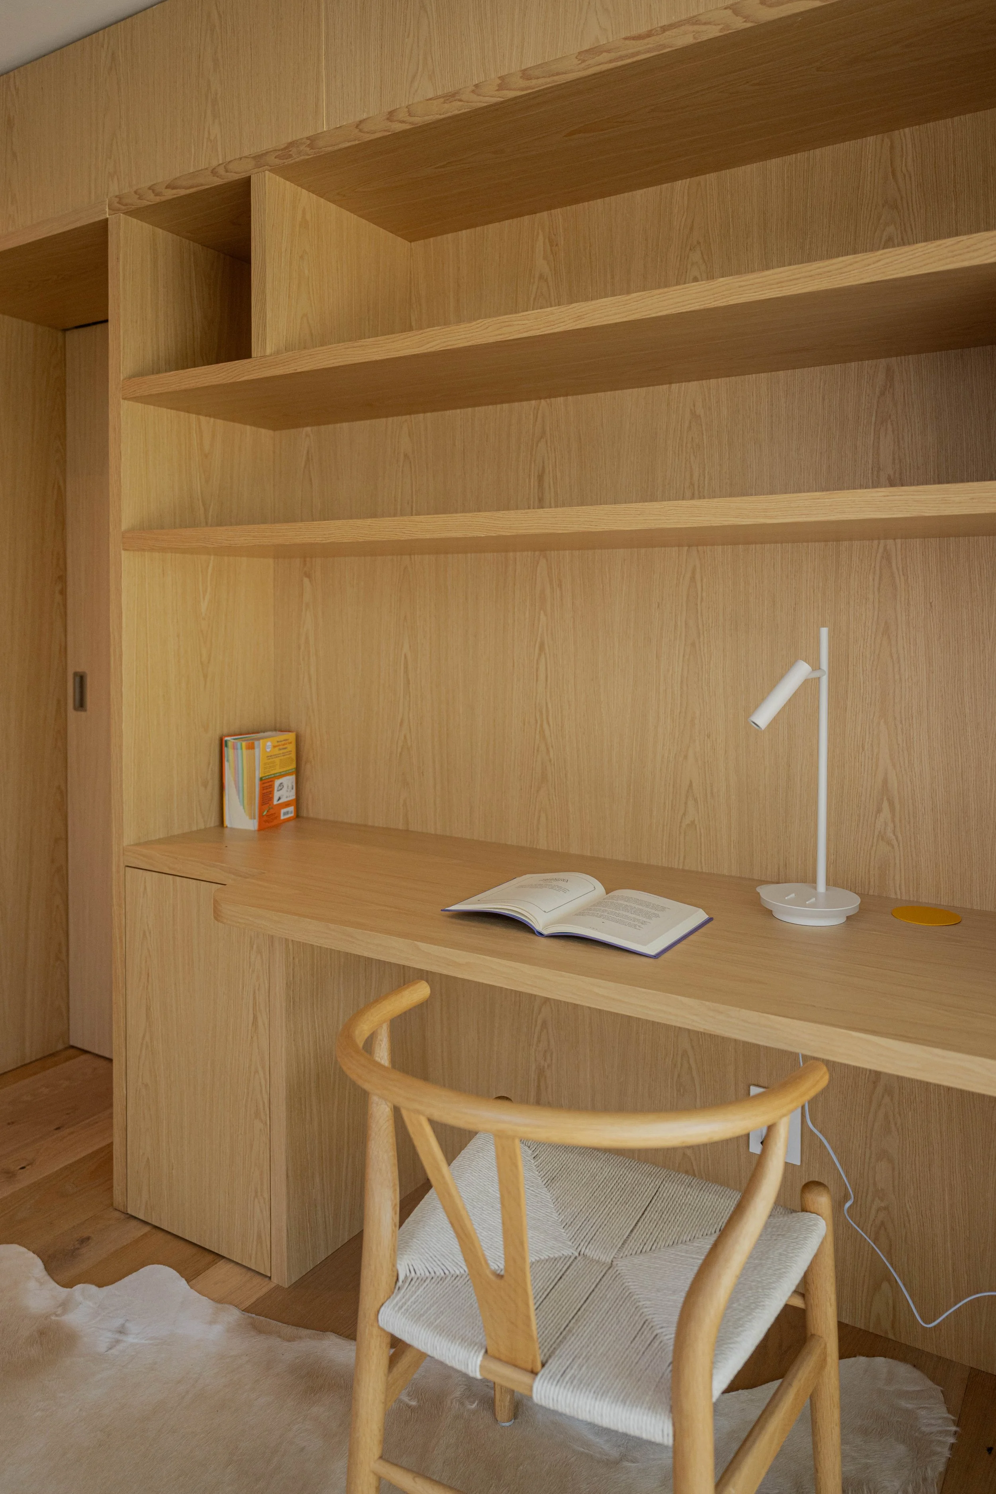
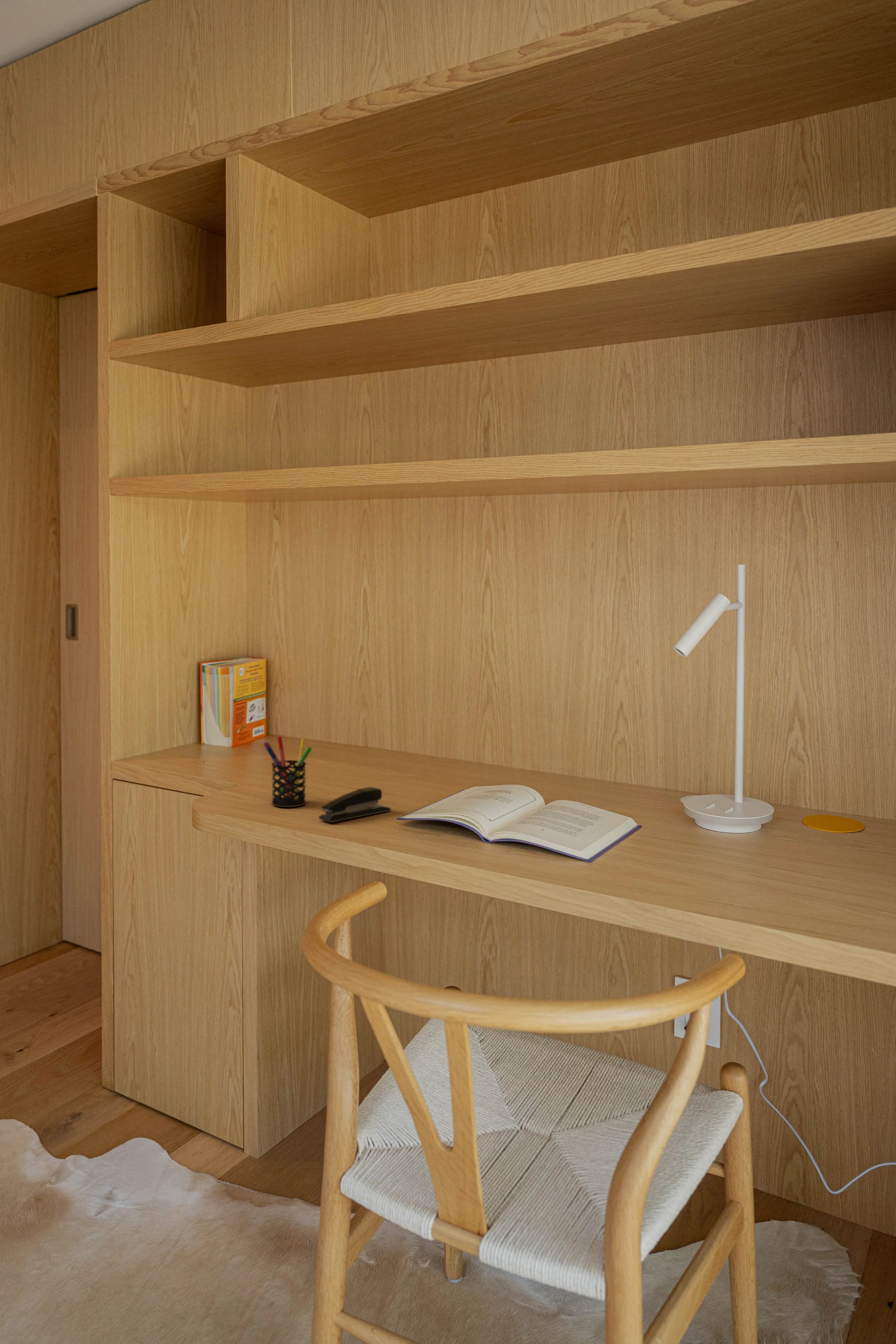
+ pen holder [263,736,313,807]
+ stapler [319,787,391,823]
